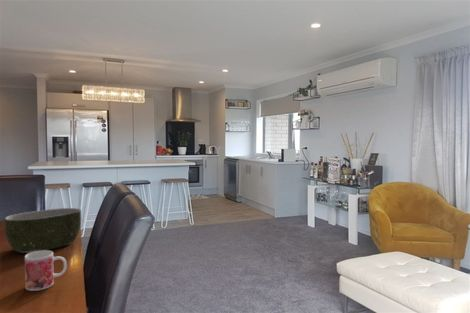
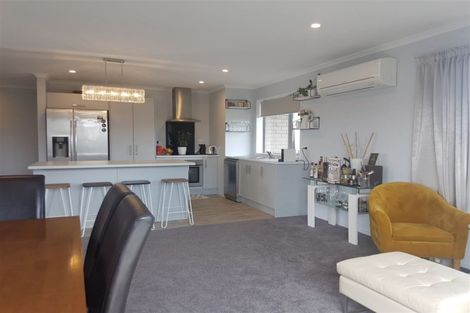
- bowl [4,207,83,254]
- mug [24,250,68,292]
